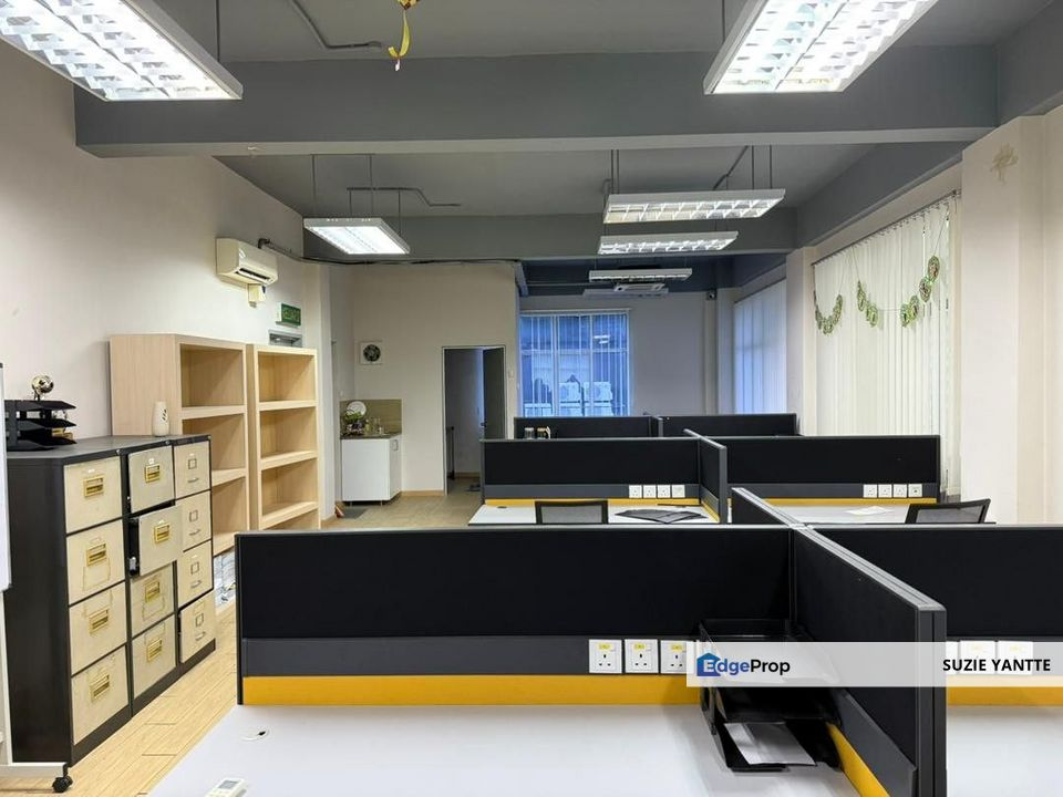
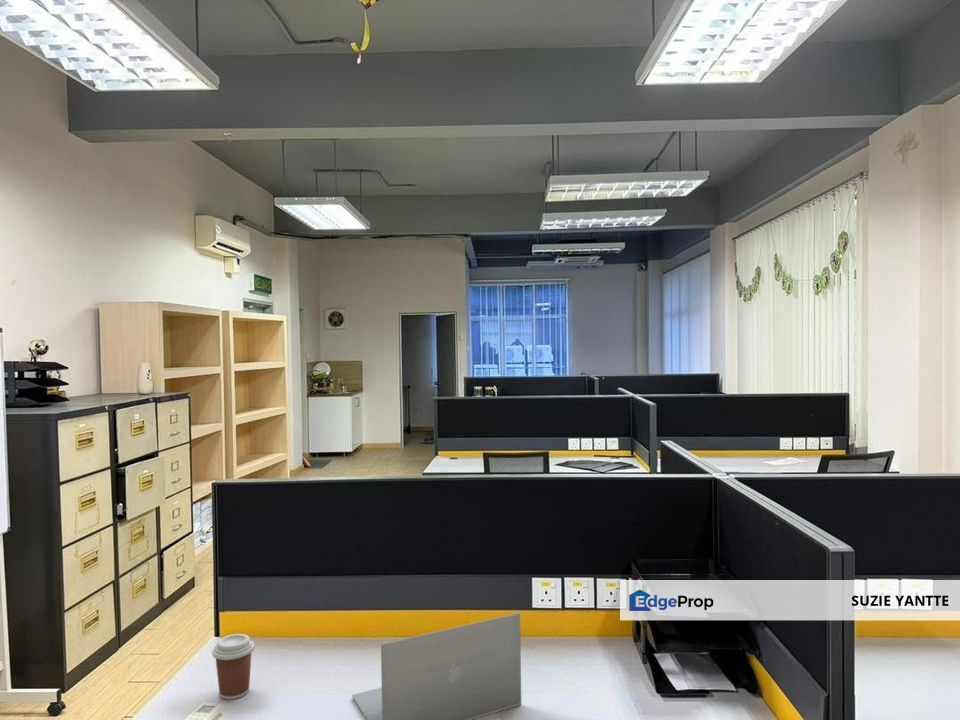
+ laptop [351,612,522,720]
+ coffee cup [211,633,256,700]
